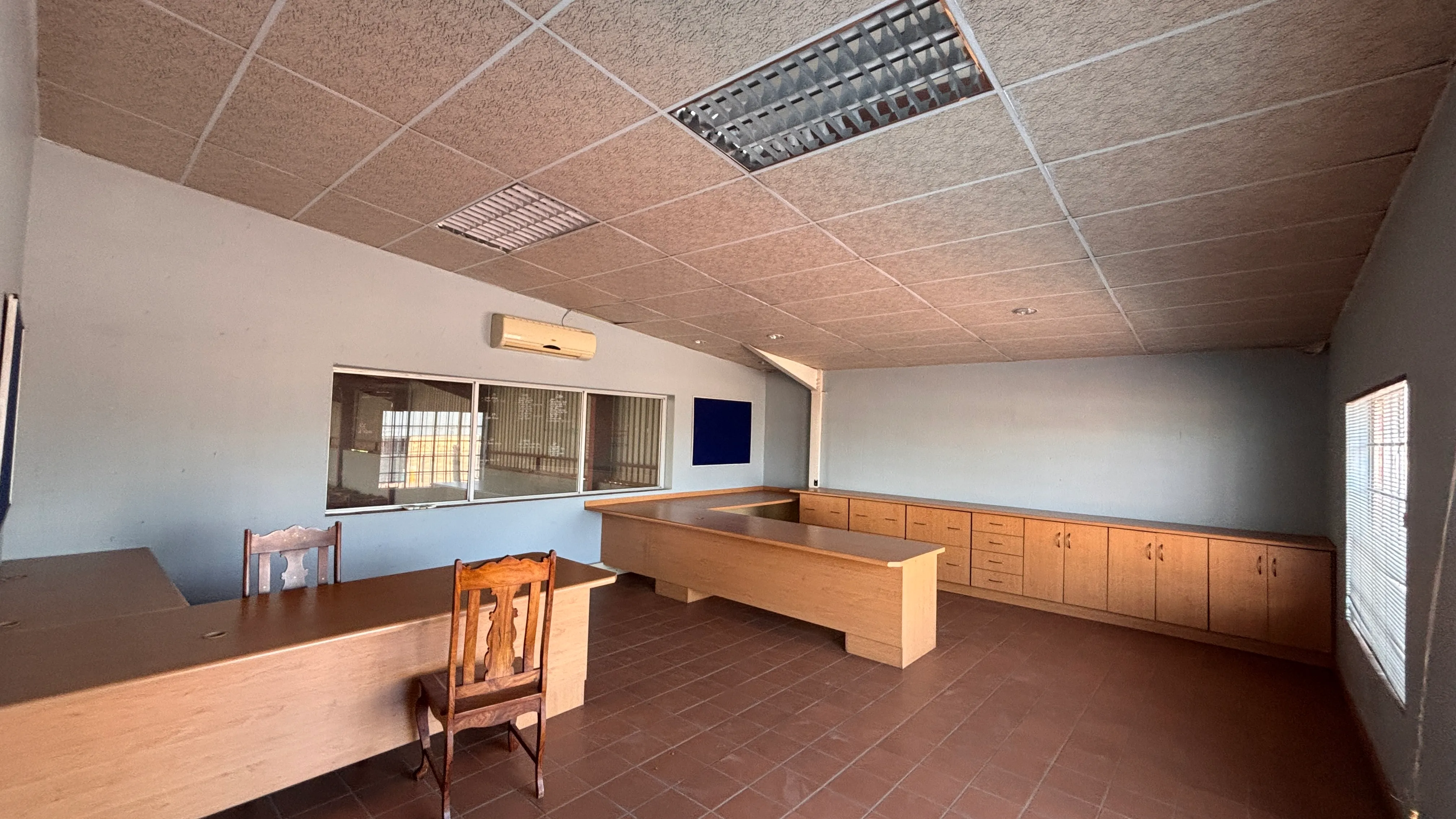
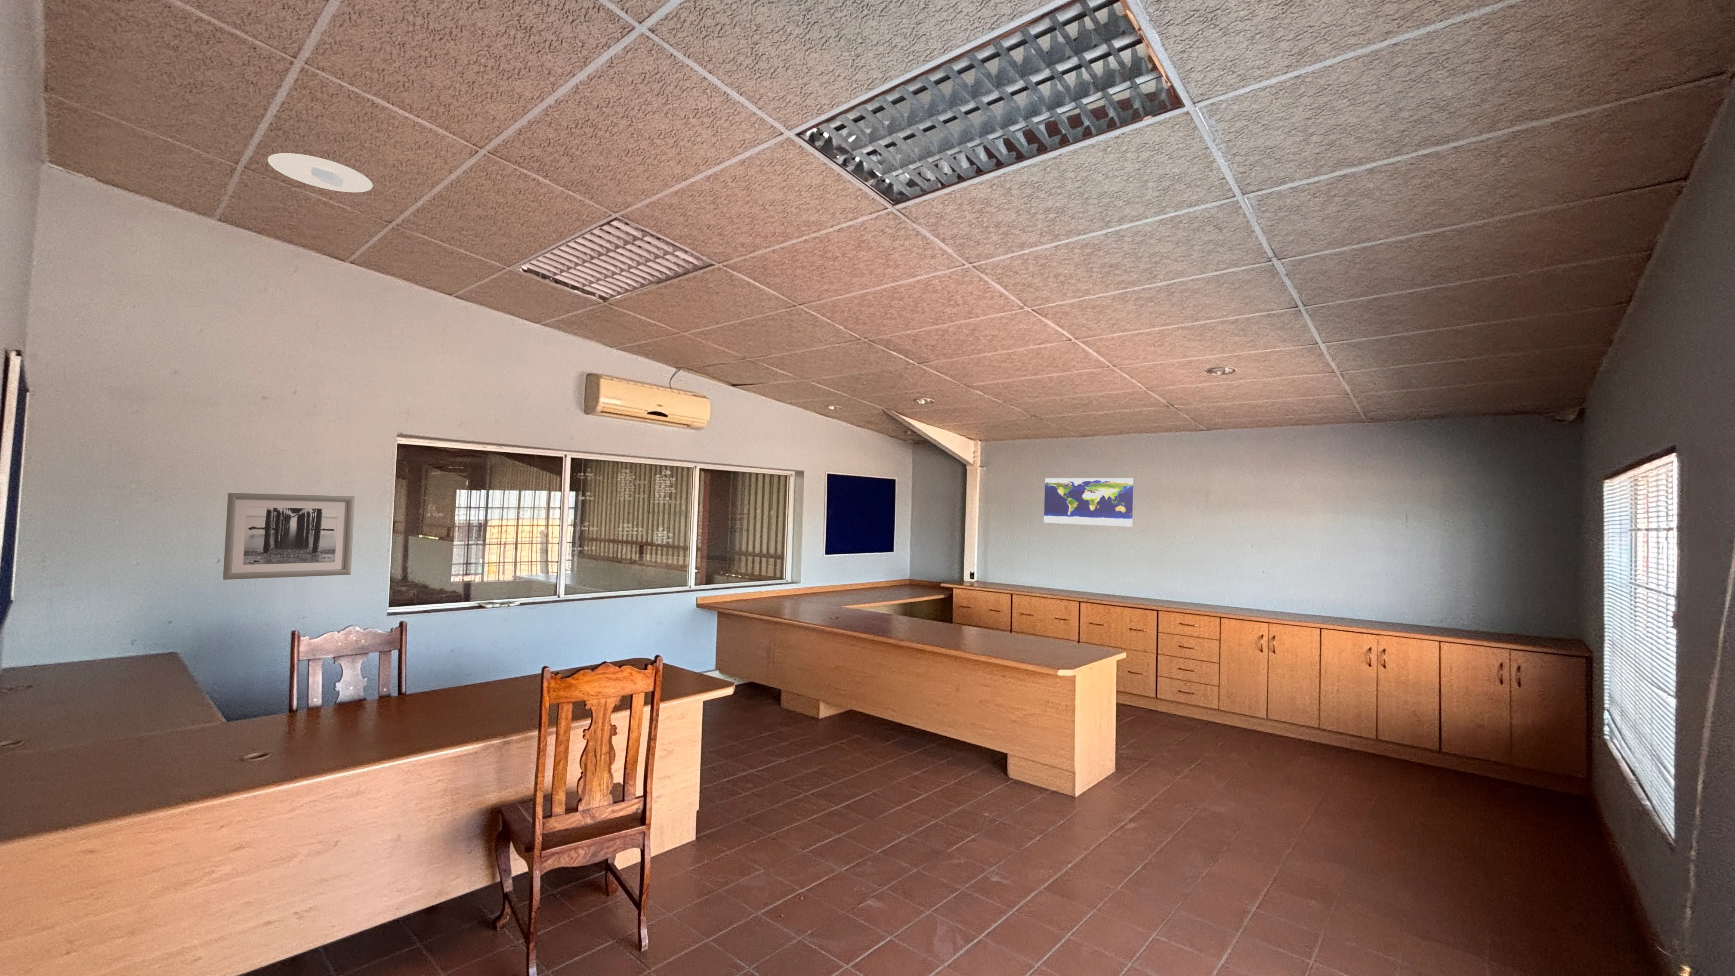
+ wall art [223,492,355,580]
+ map [1044,478,1134,527]
+ recessed light [267,153,373,193]
